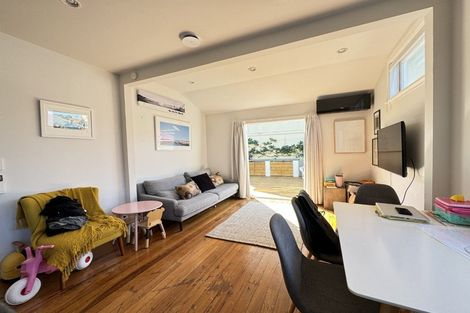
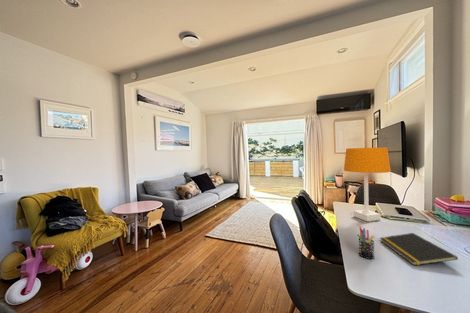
+ desk lamp [343,146,392,222]
+ pen holder [356,226,375,260]
+ notepad [379,232,459,266]
